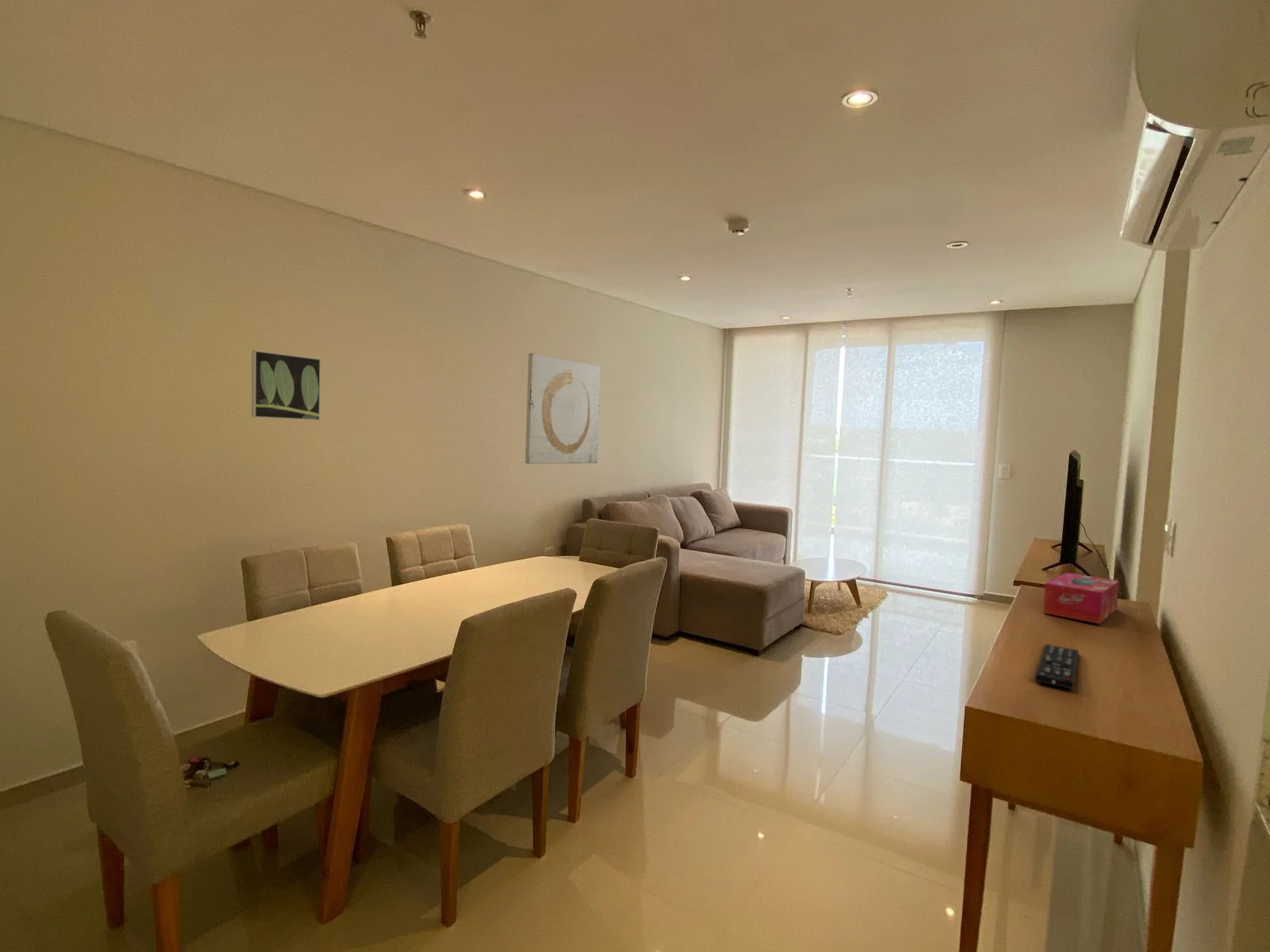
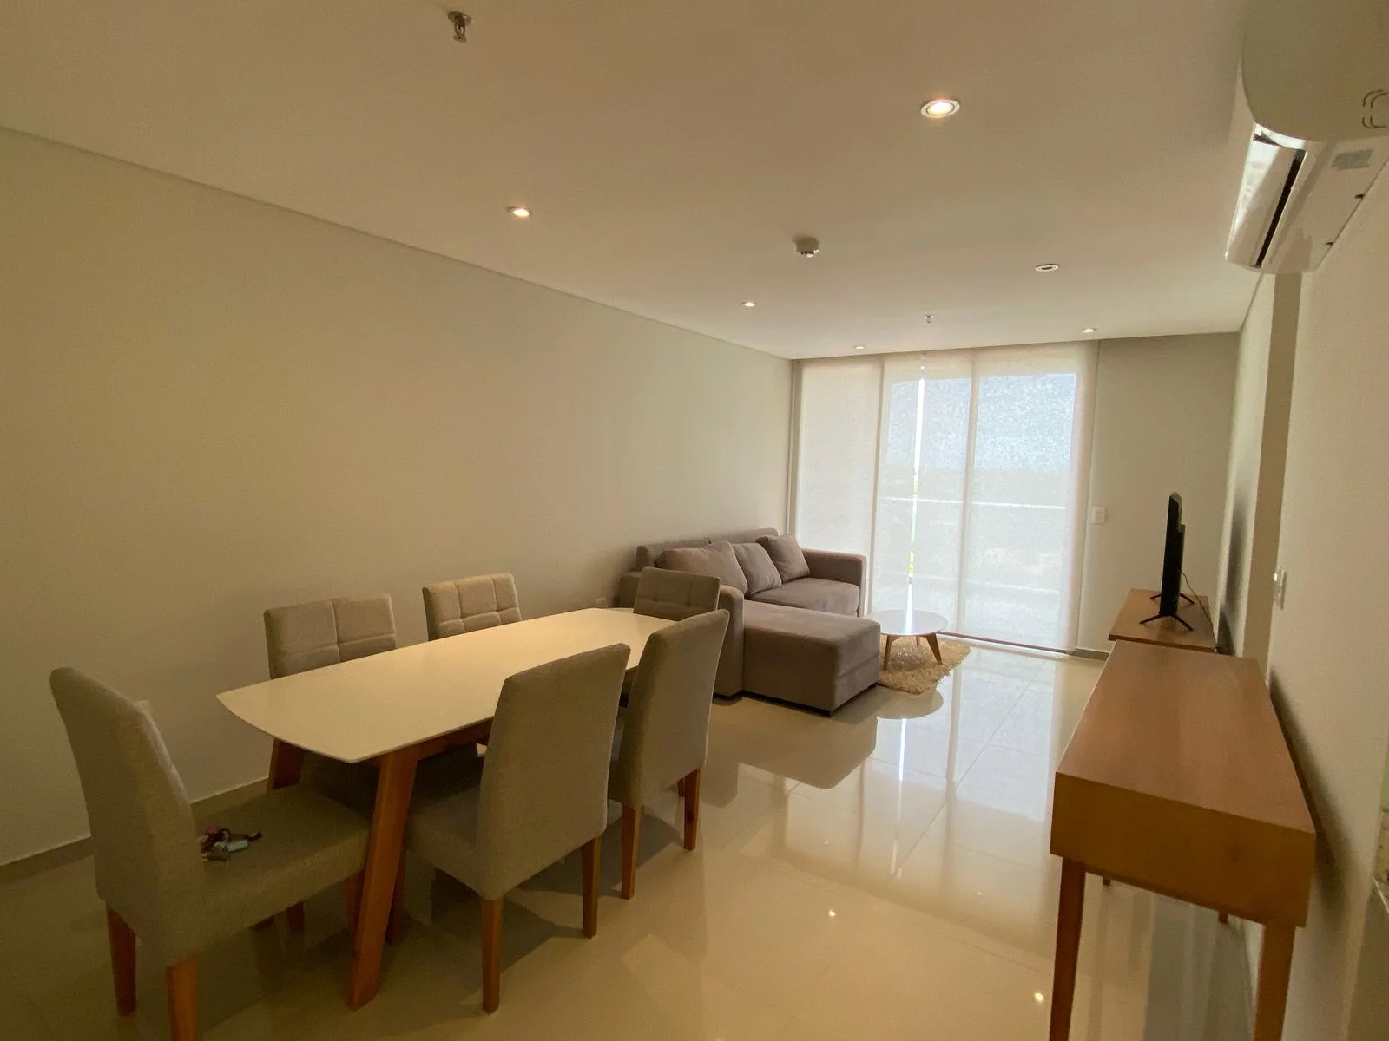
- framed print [251,350,321,421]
- wall art [525,352,602,465]
- remote control [1033,643,1079,690]
- tissue box [1042,572,1120,624]
